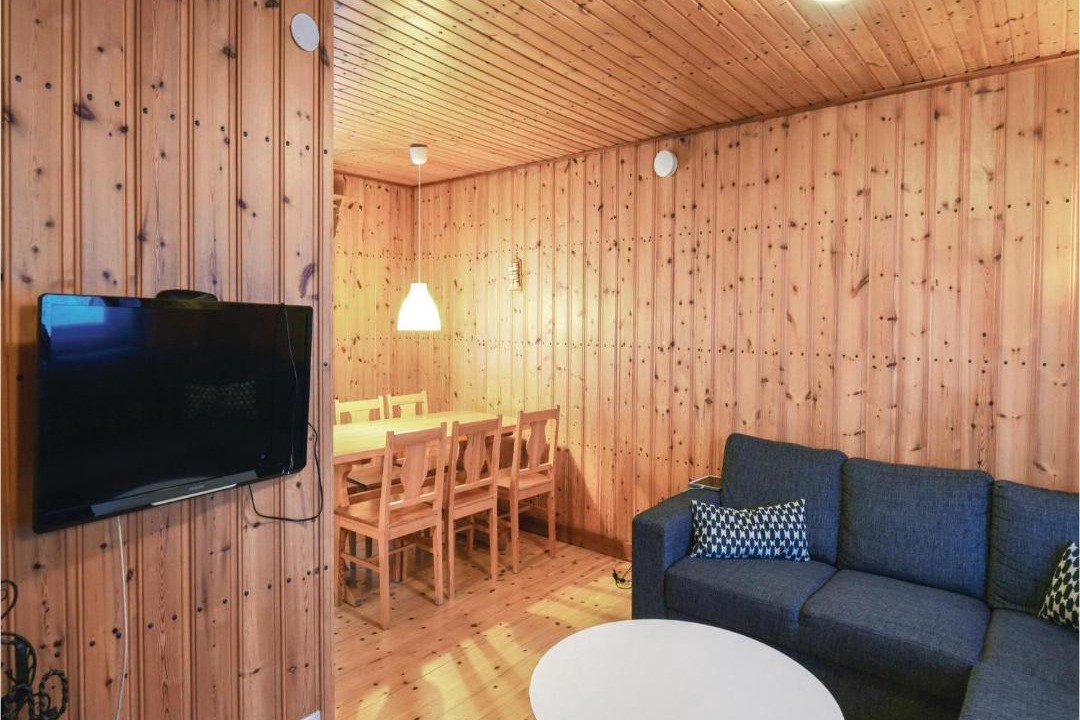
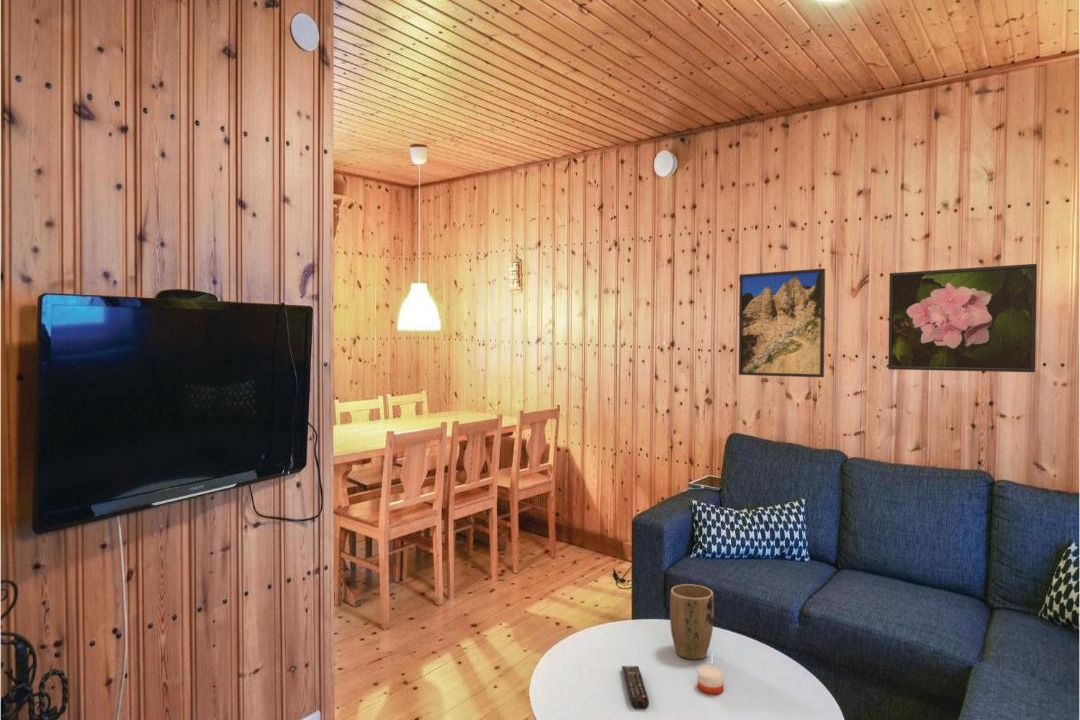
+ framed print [738,267,826,378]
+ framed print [887,263,1038,373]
+ plant pot [669,583,715,660]
+ candle [697,664,725,695]
+ remote control [621,665,650,711]
